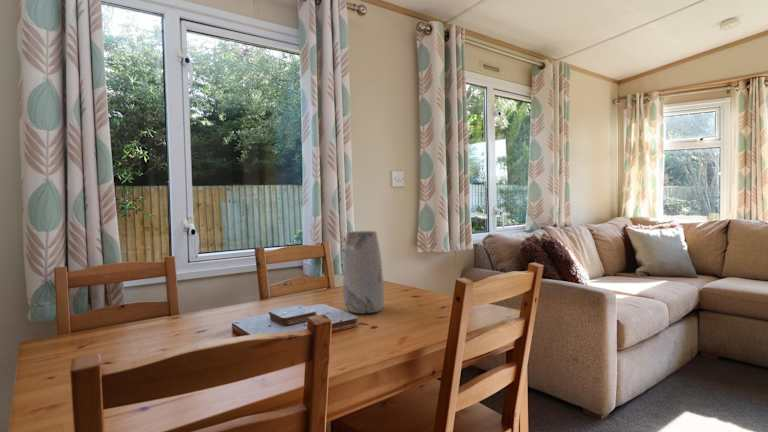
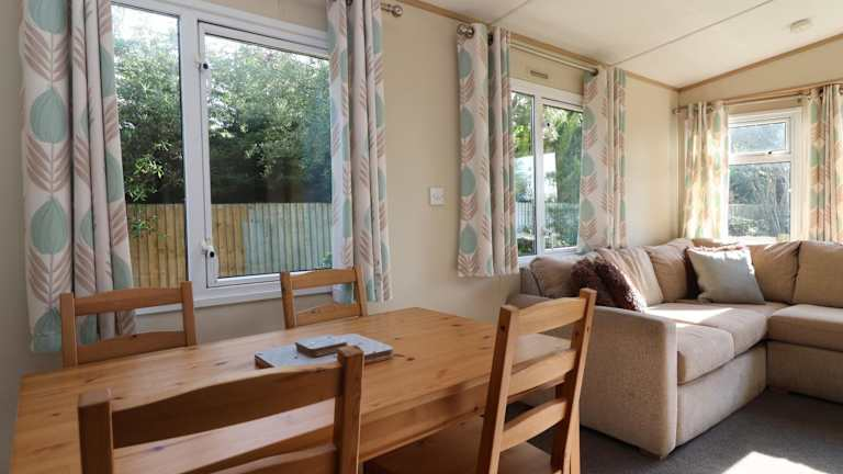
- vase [342,230,385,315]
